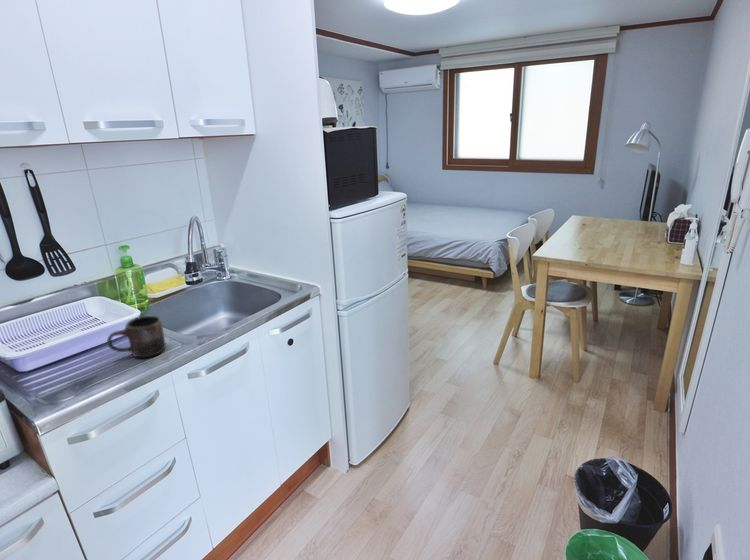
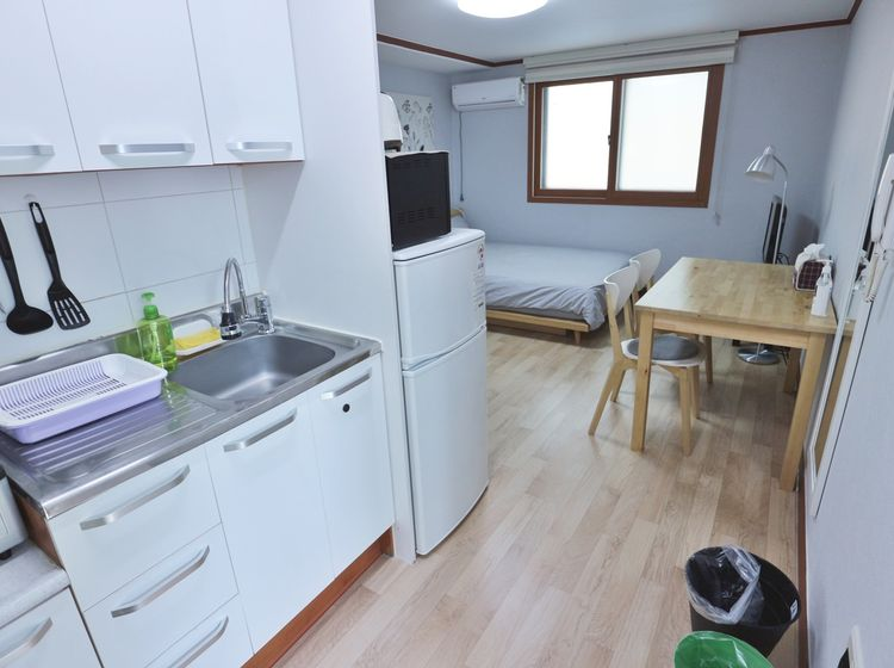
- mug [106,315,167,358]
